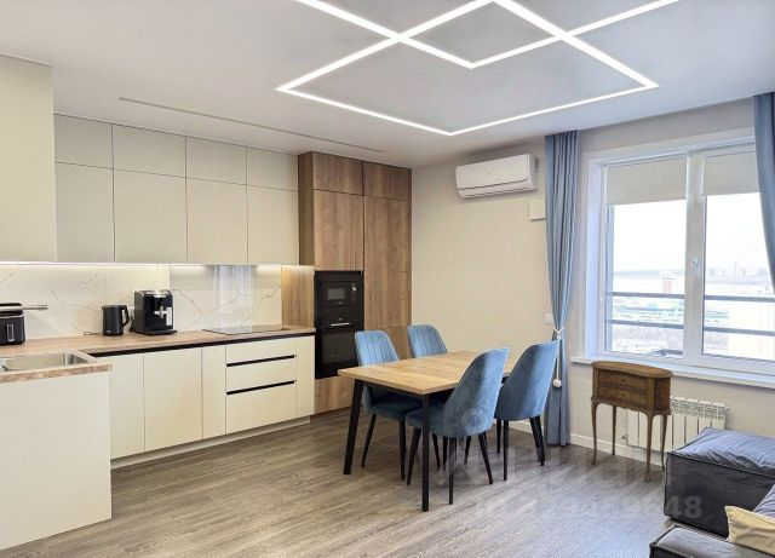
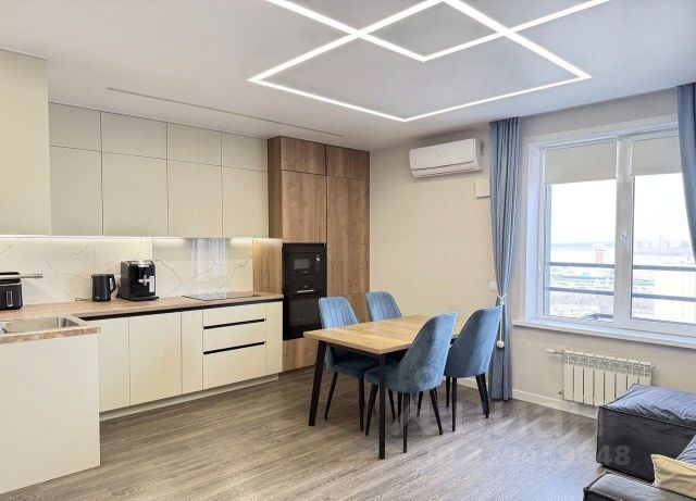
- side table [590,359,674,483]
